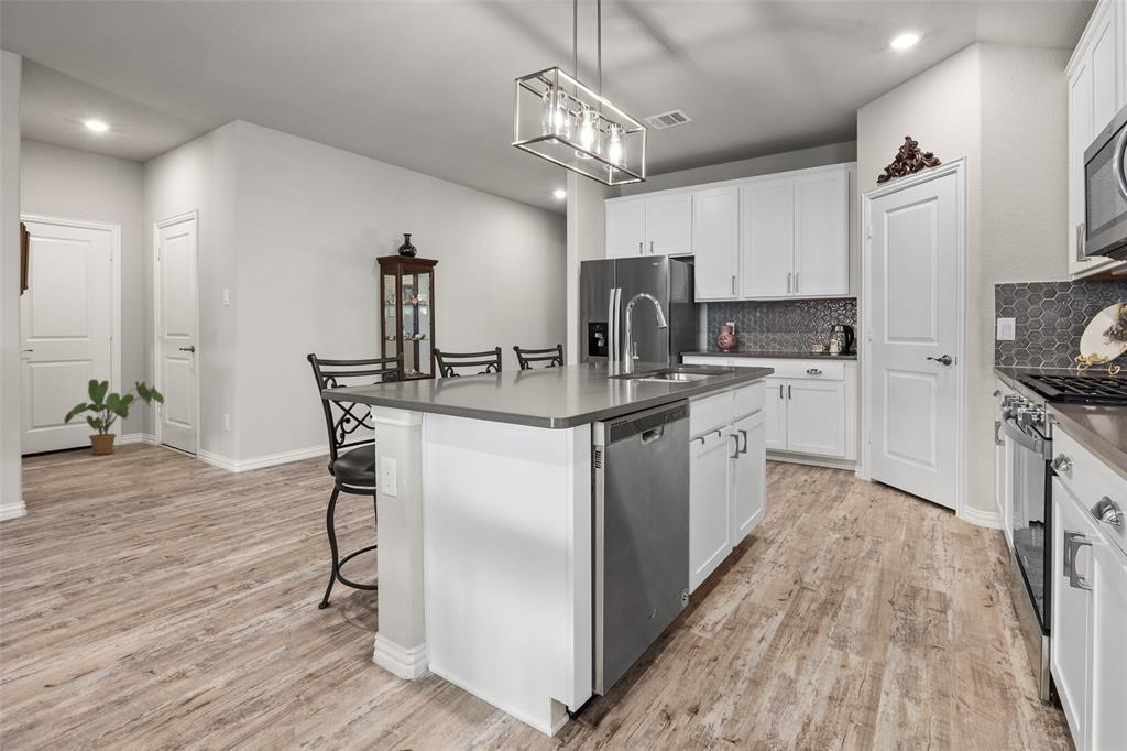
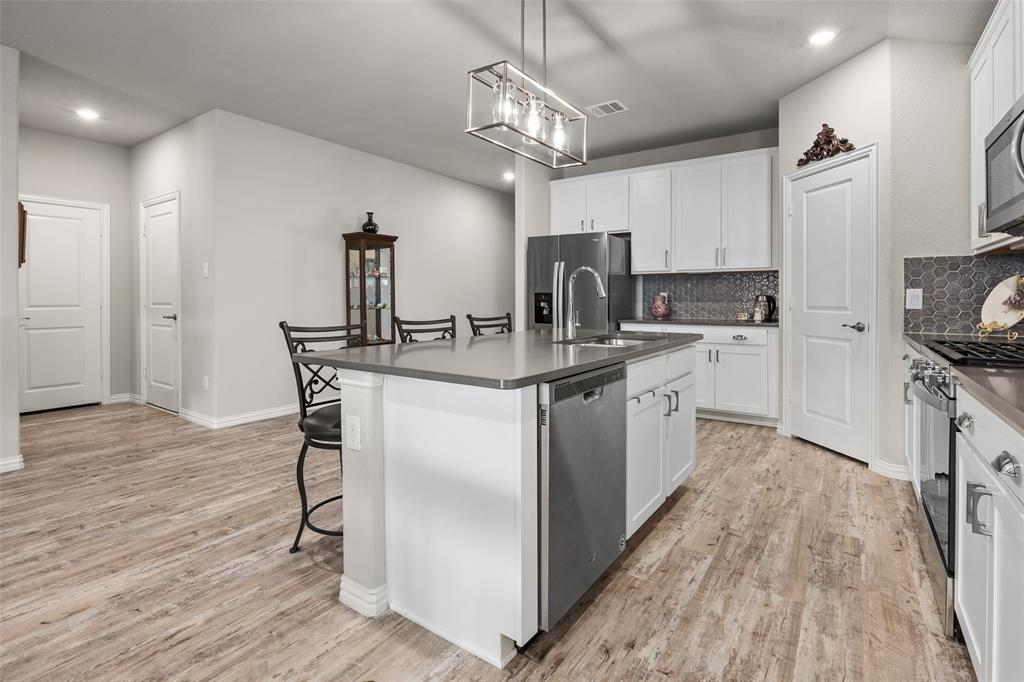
- house plant [63,379,165,456]
